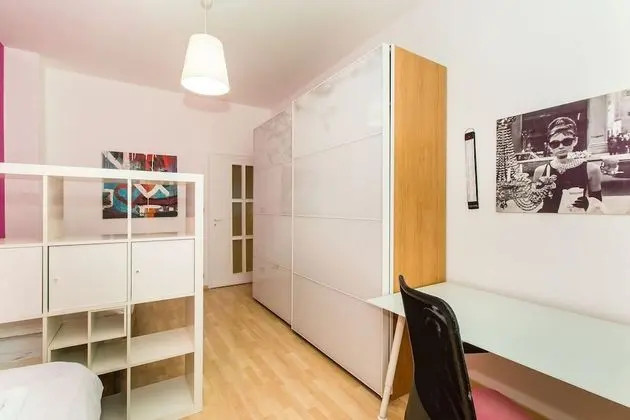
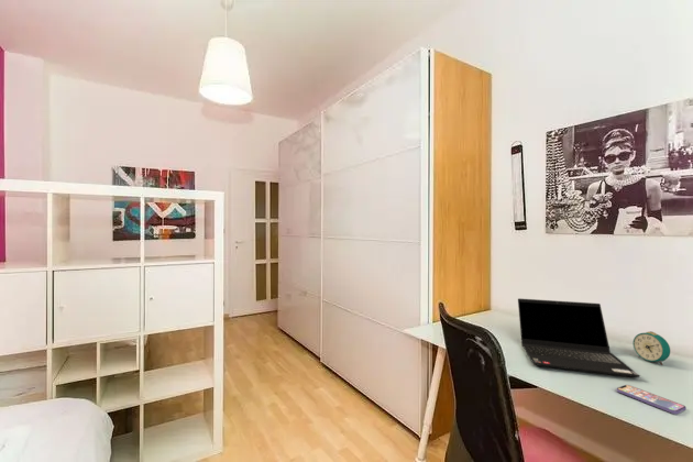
+ laptop computer [517,297,641,378]
+ smartphone [616,384,688,415]
+ alarm clock [632,330,671,366]
